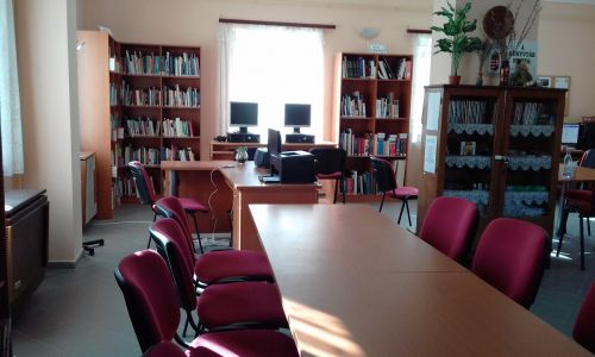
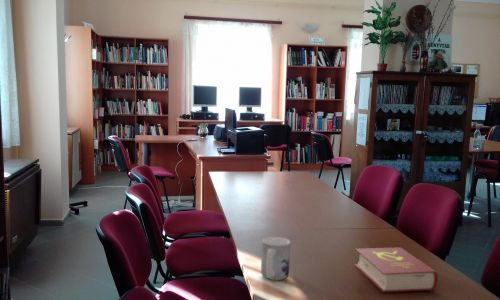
+ book [353,246,439,293]
+ mug [260,236,291,281]
